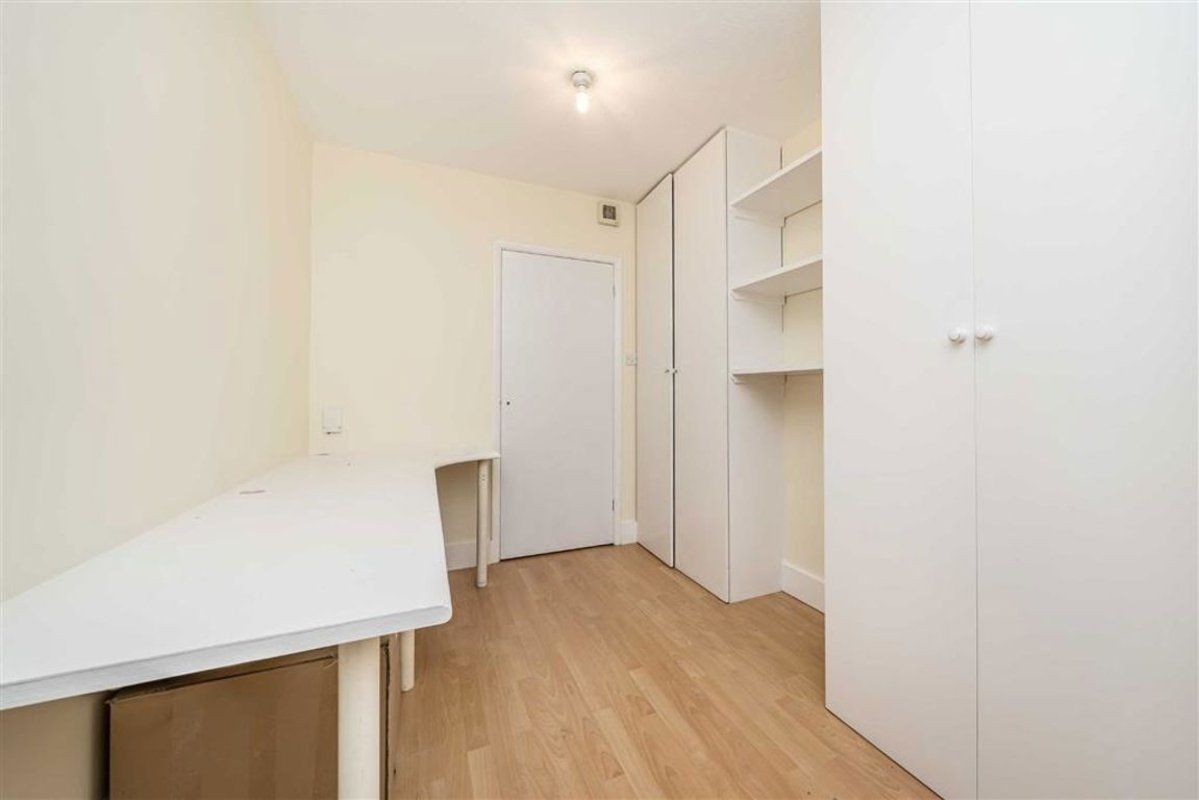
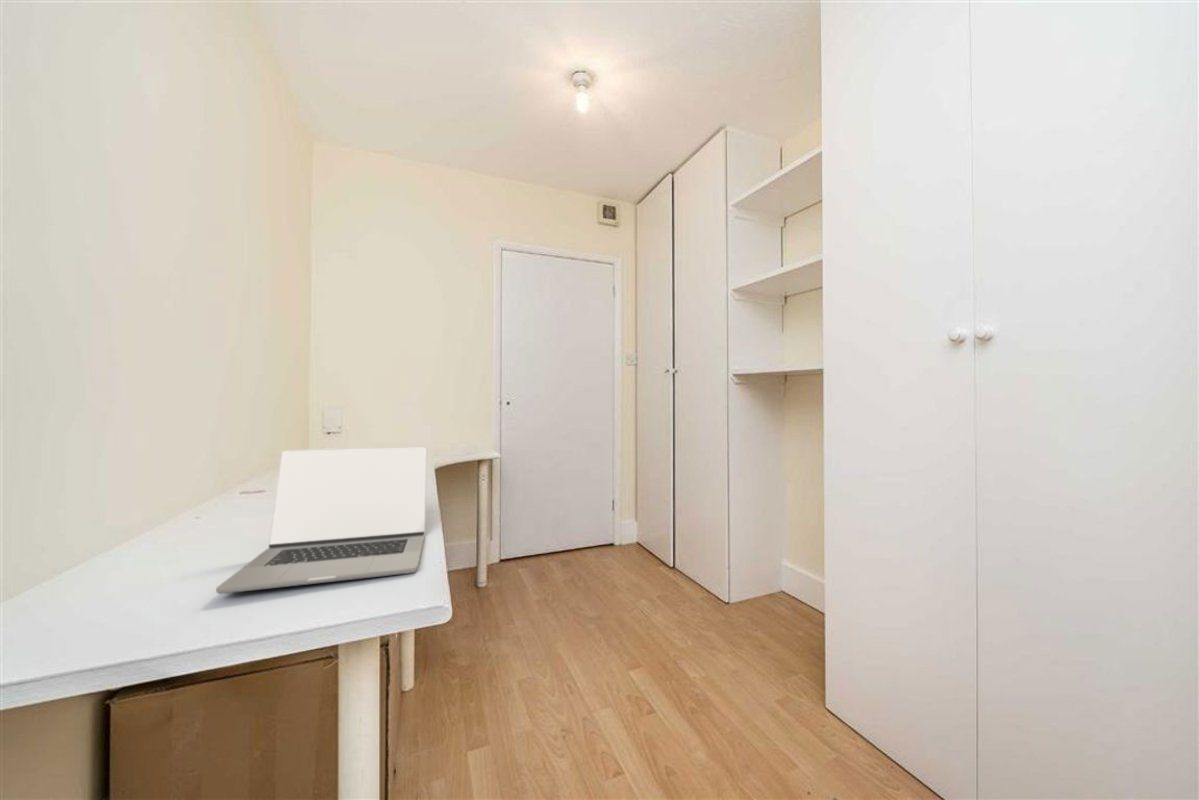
+ laptop [215,445,428,595]
